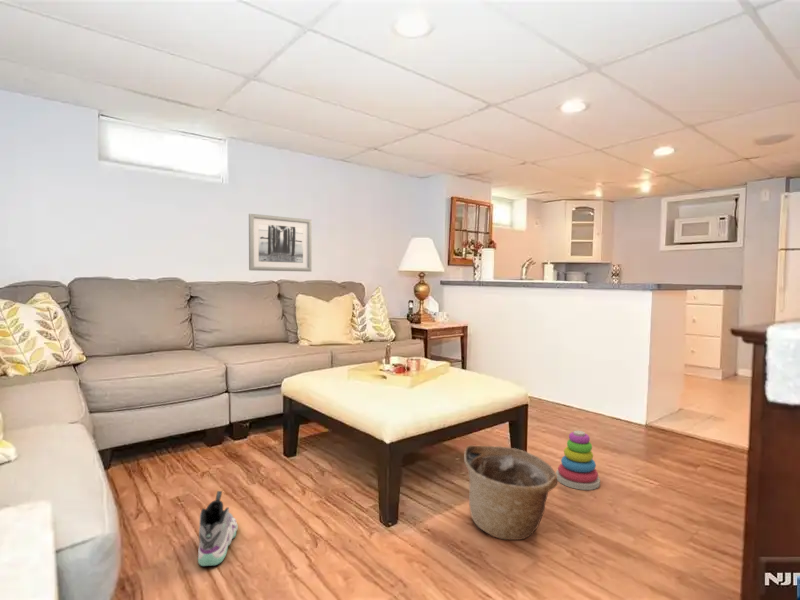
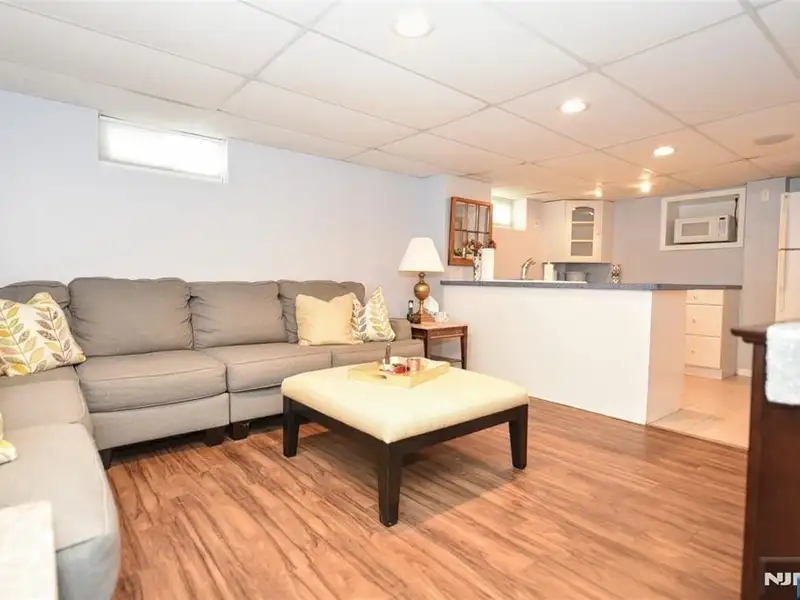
- wall art [248,213,313,272]
- basket [463,444,558,541]
- sneaker [197,490,239,567]
- stacking toy [555,430,601,491]
